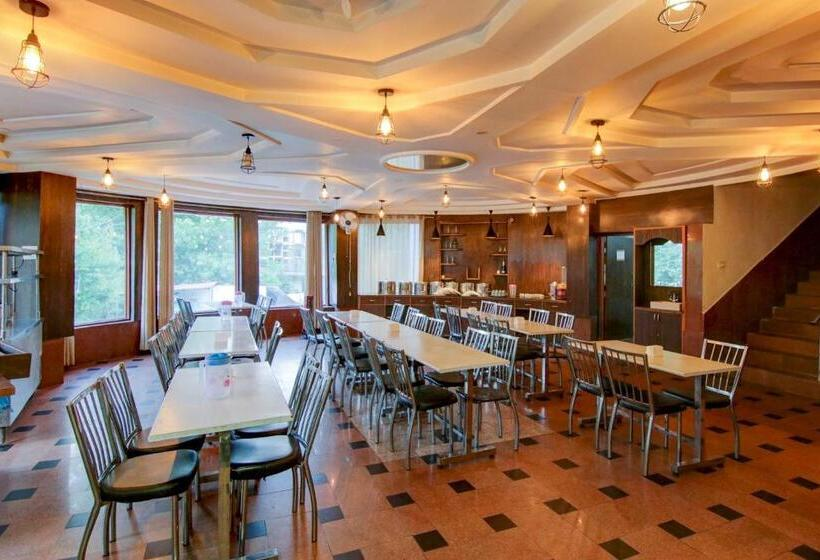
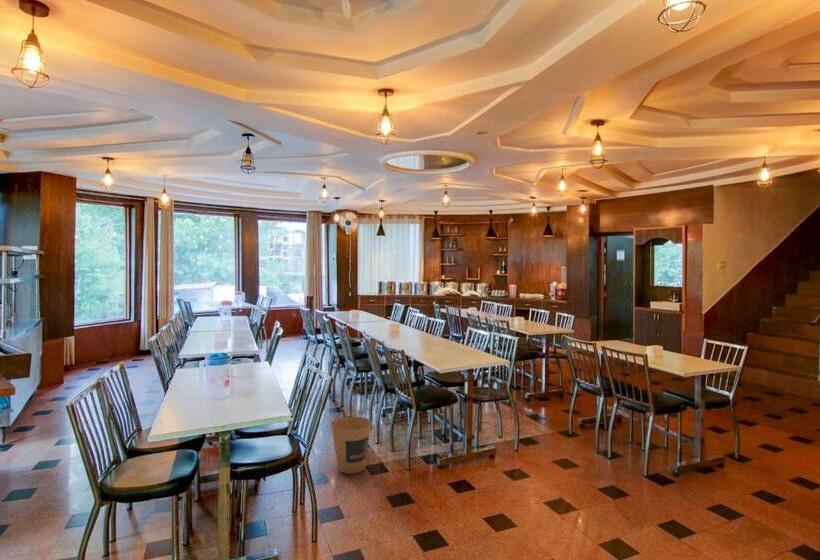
+ trash can [330,416,372,475]
